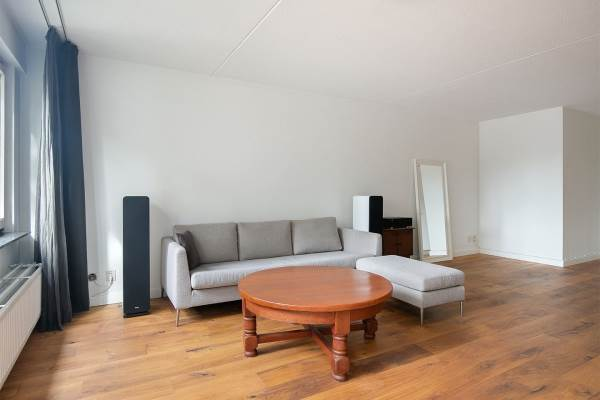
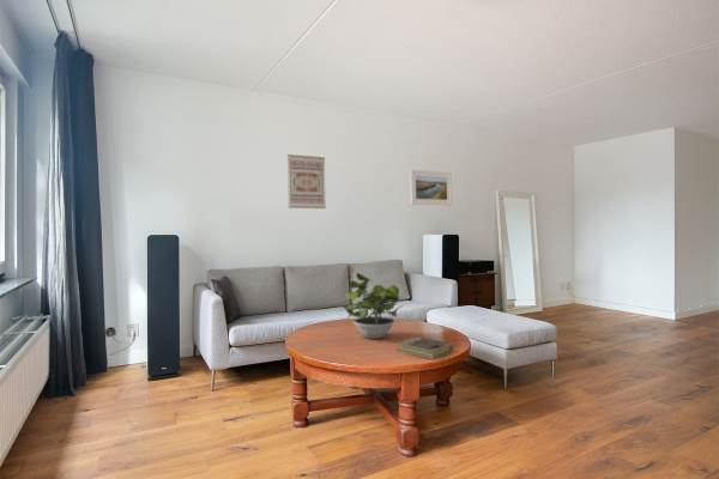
+ potted plant [340,272,404,340]
+ wall art [286,153,327,210]
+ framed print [409,169,453,207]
+ book [395,335,454,360]
